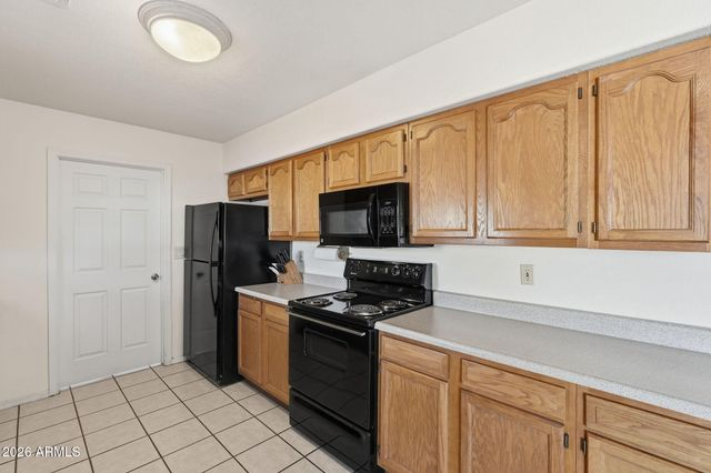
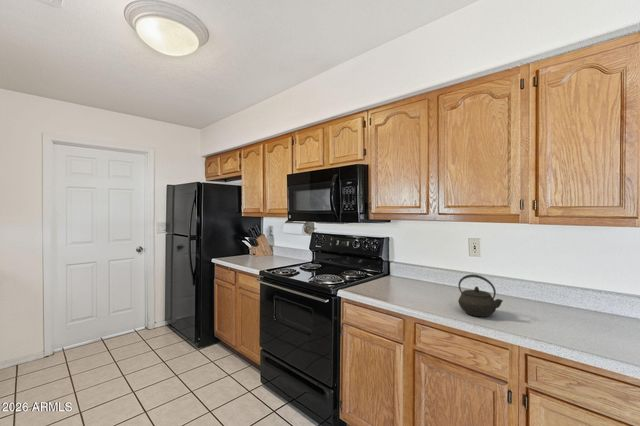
+ kettle [457,273,504,318]
